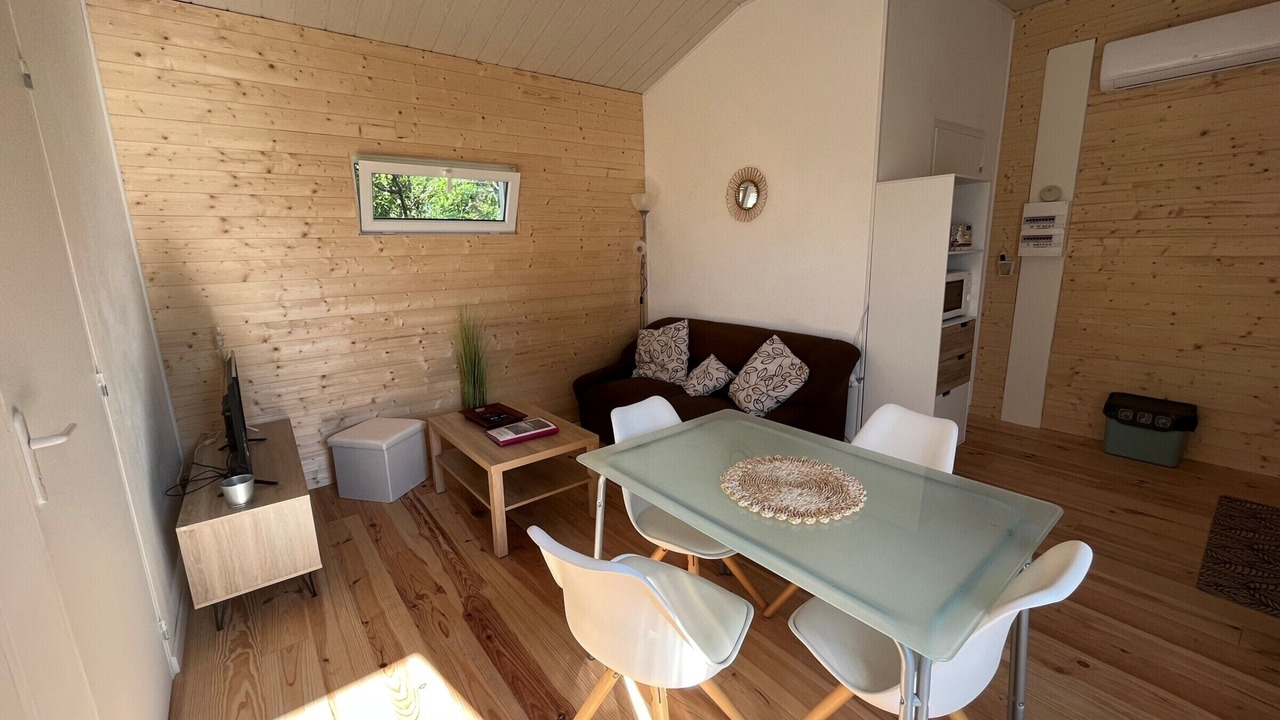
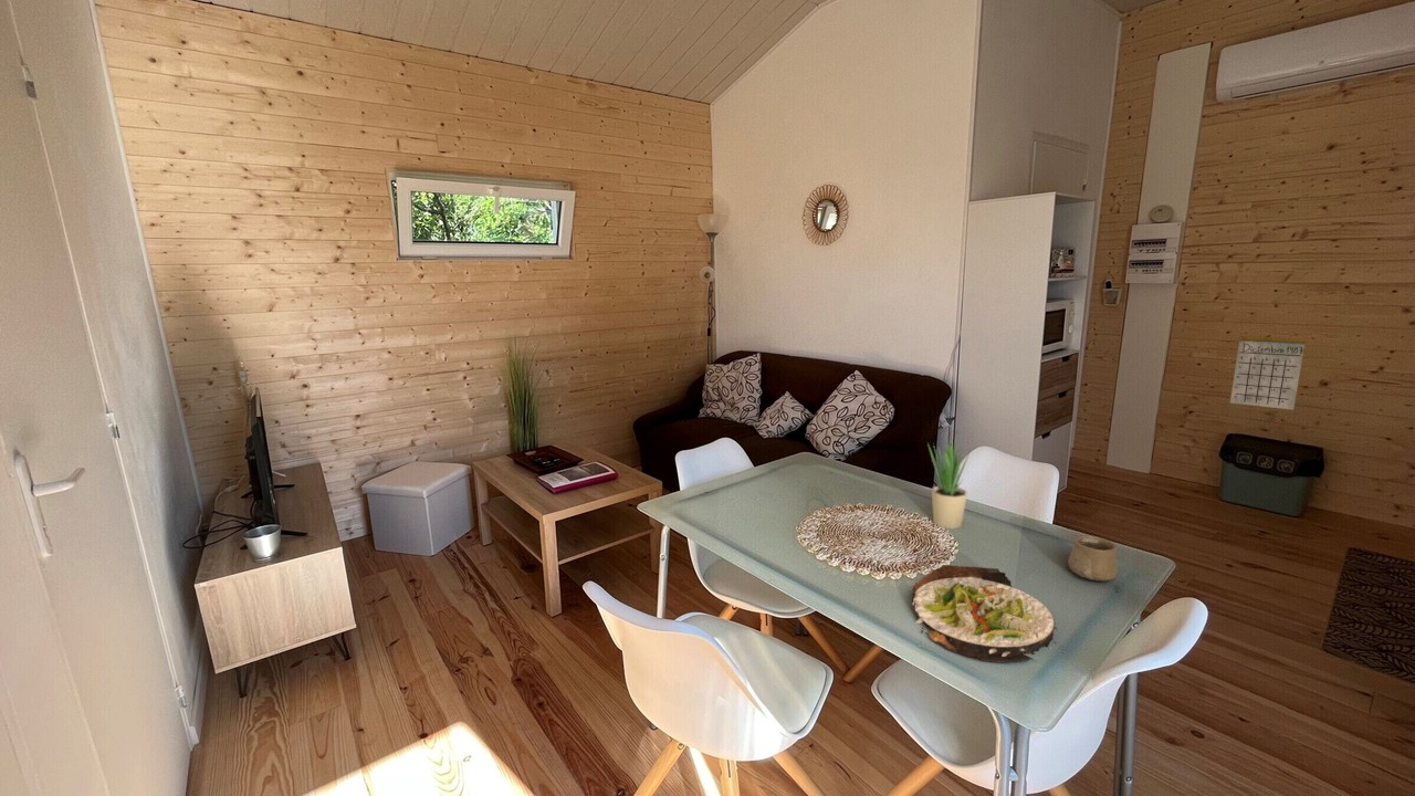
+ calendar [1229,322,1308,411]
+ potted plant [926,432,971,530]
+ salad plate [911,564,1058,664]
+ cup [1067,534,1119,582]
